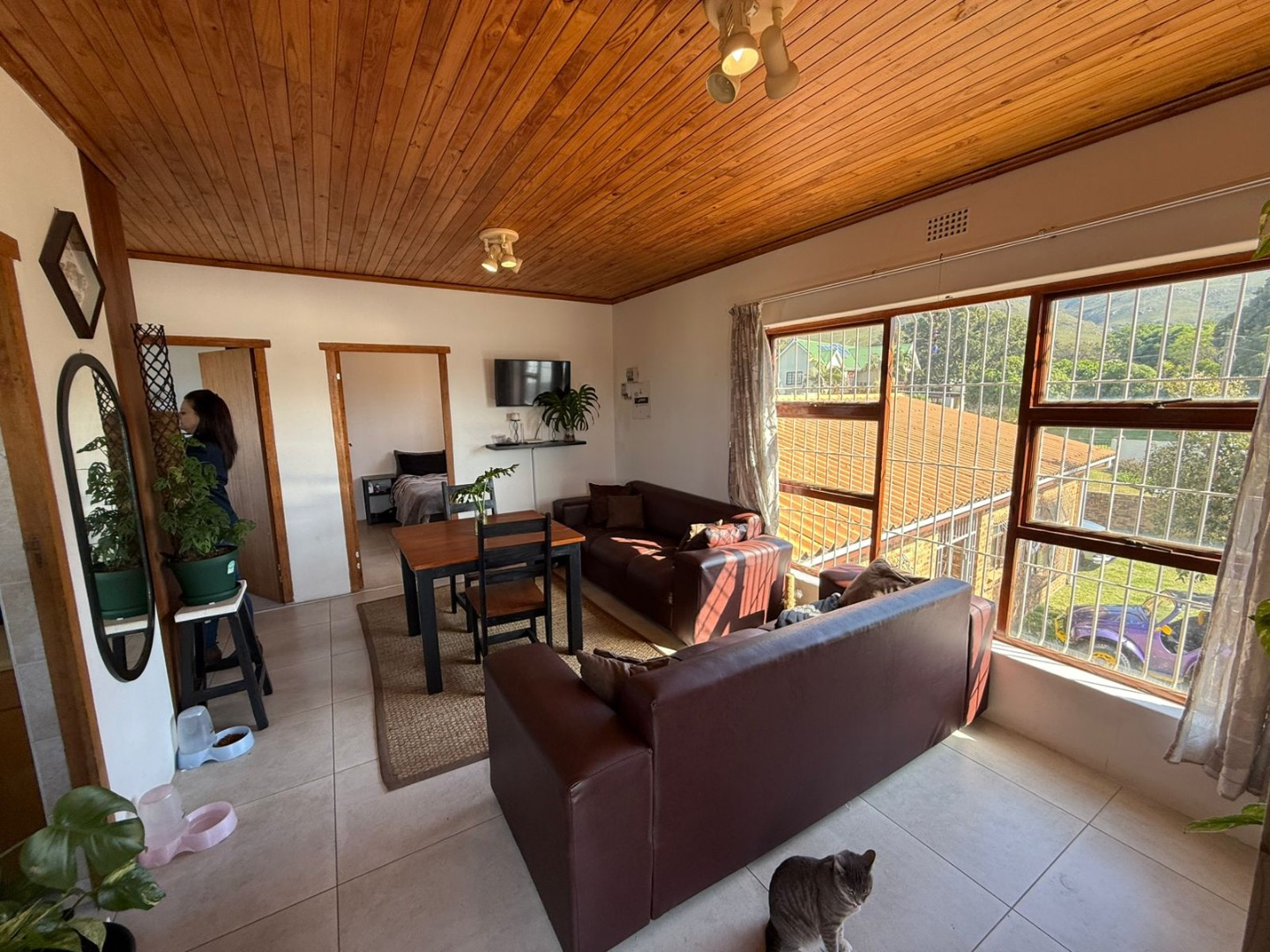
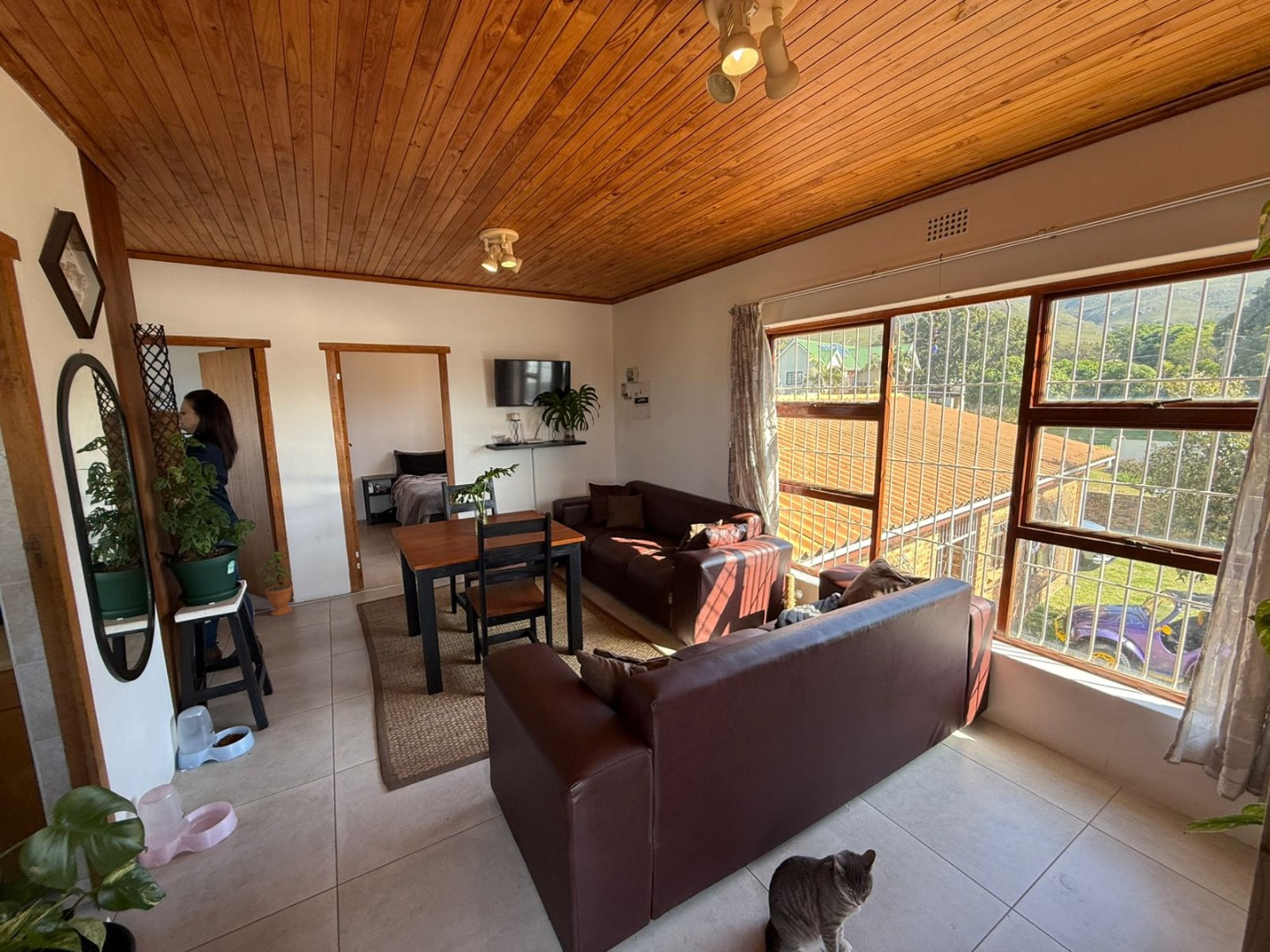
+ potted plant [256,547,294,617]
